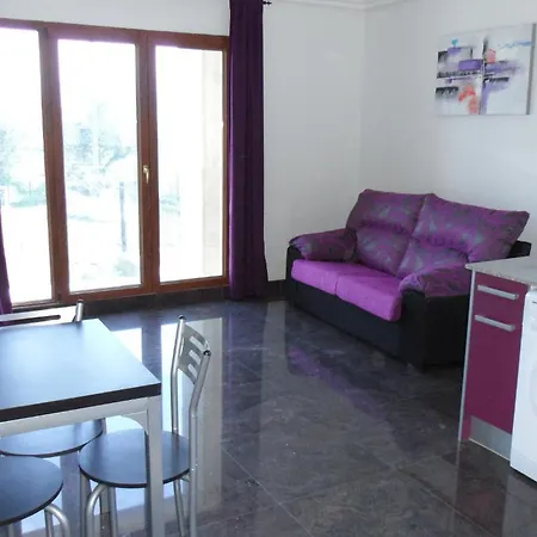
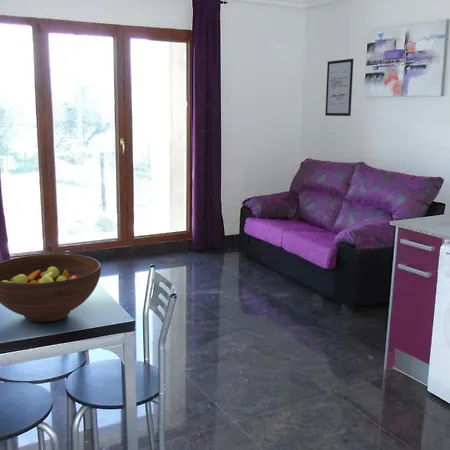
+ fruit bowl [0,253,102,323]
+ wall art [324,58,354,117]
